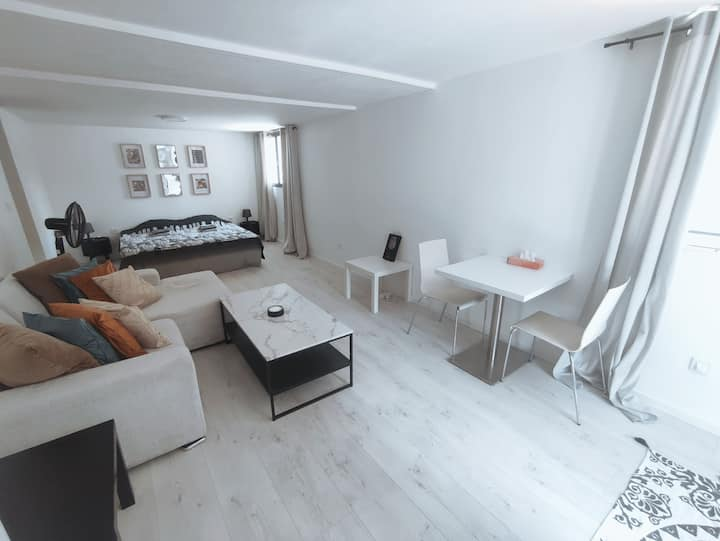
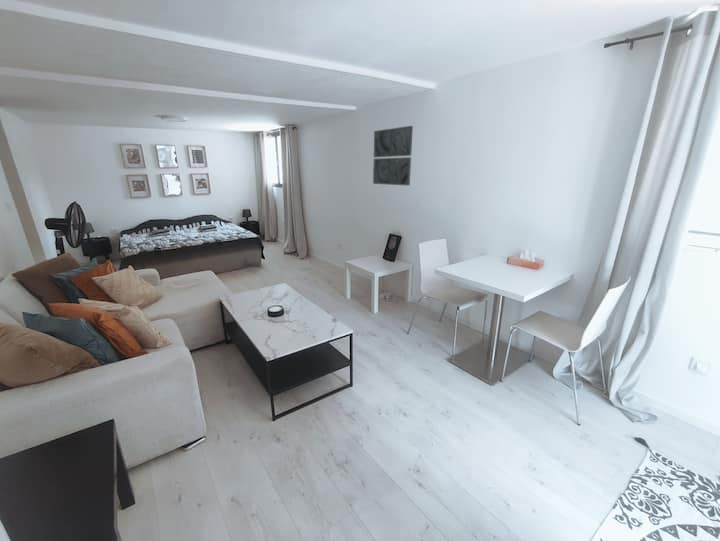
+ wall art [372,125,414,187]
